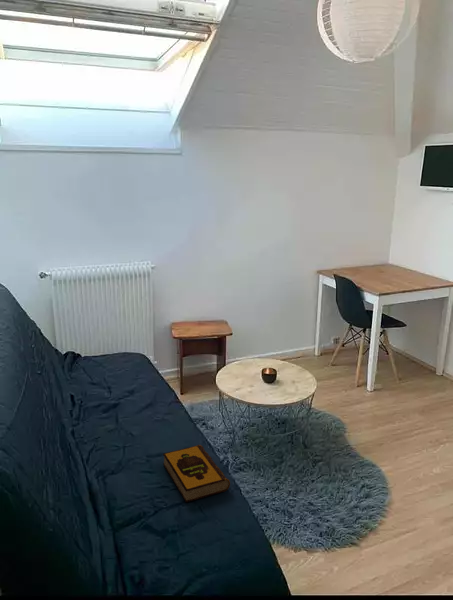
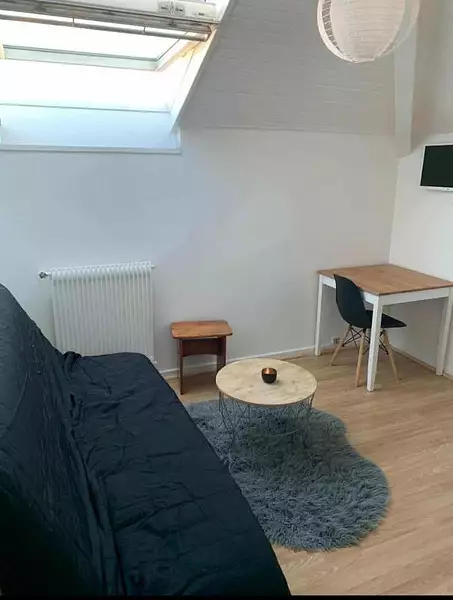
- hardback book [162,444,231,503]
